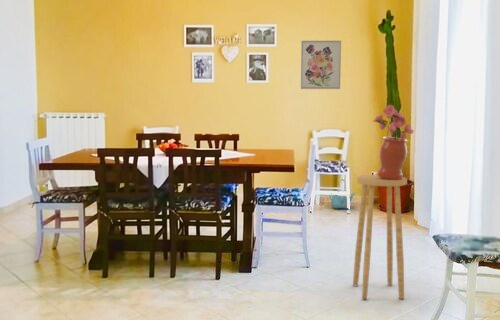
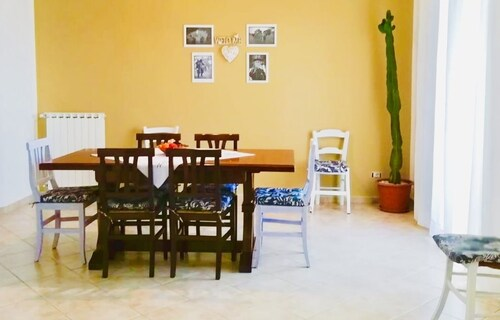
- stool [352,174,408,300]
- potted flower [372,104,415,180]
- teapot [328,189,357,210]
- wall art [300,40,342,90]
